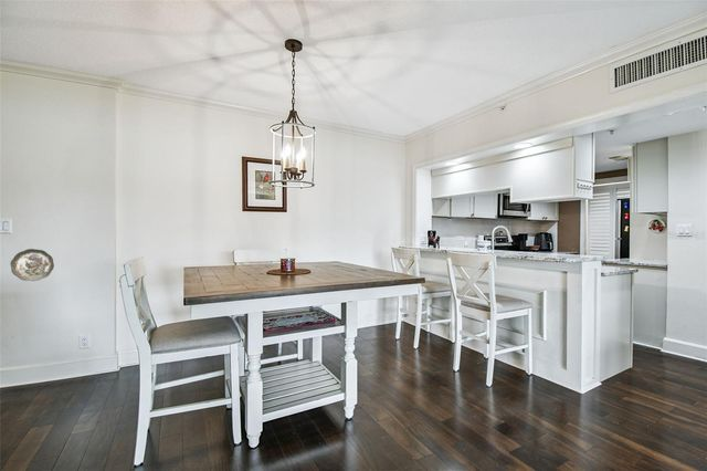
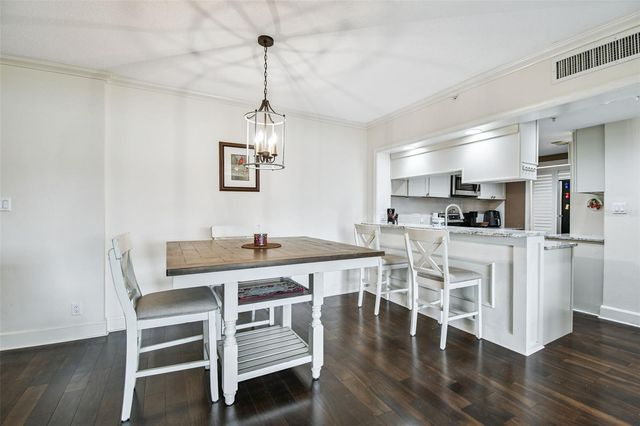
- decorative plate [10,248,55,282]
